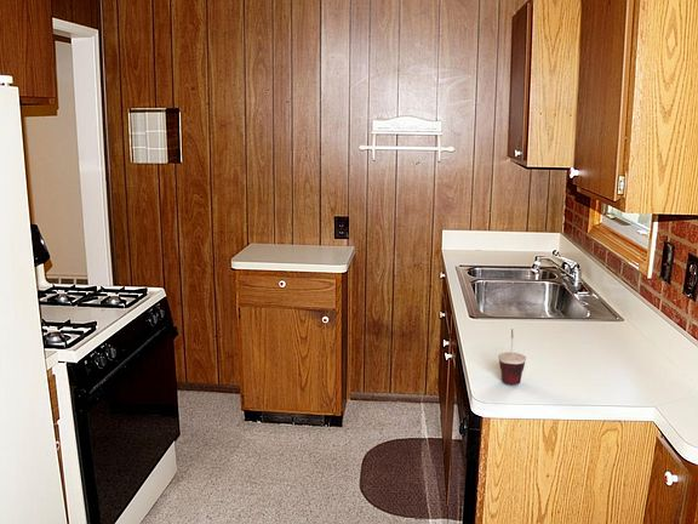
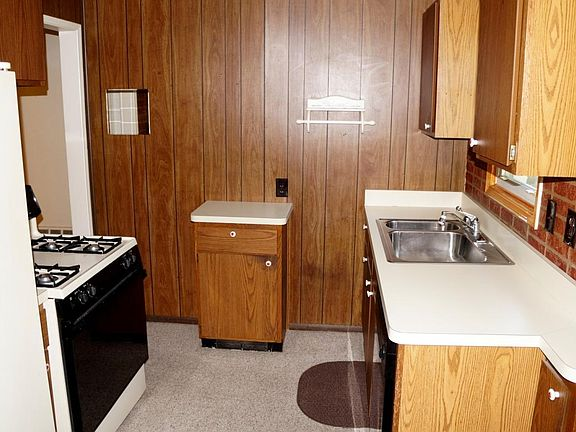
- cup [497,328,527,386]
